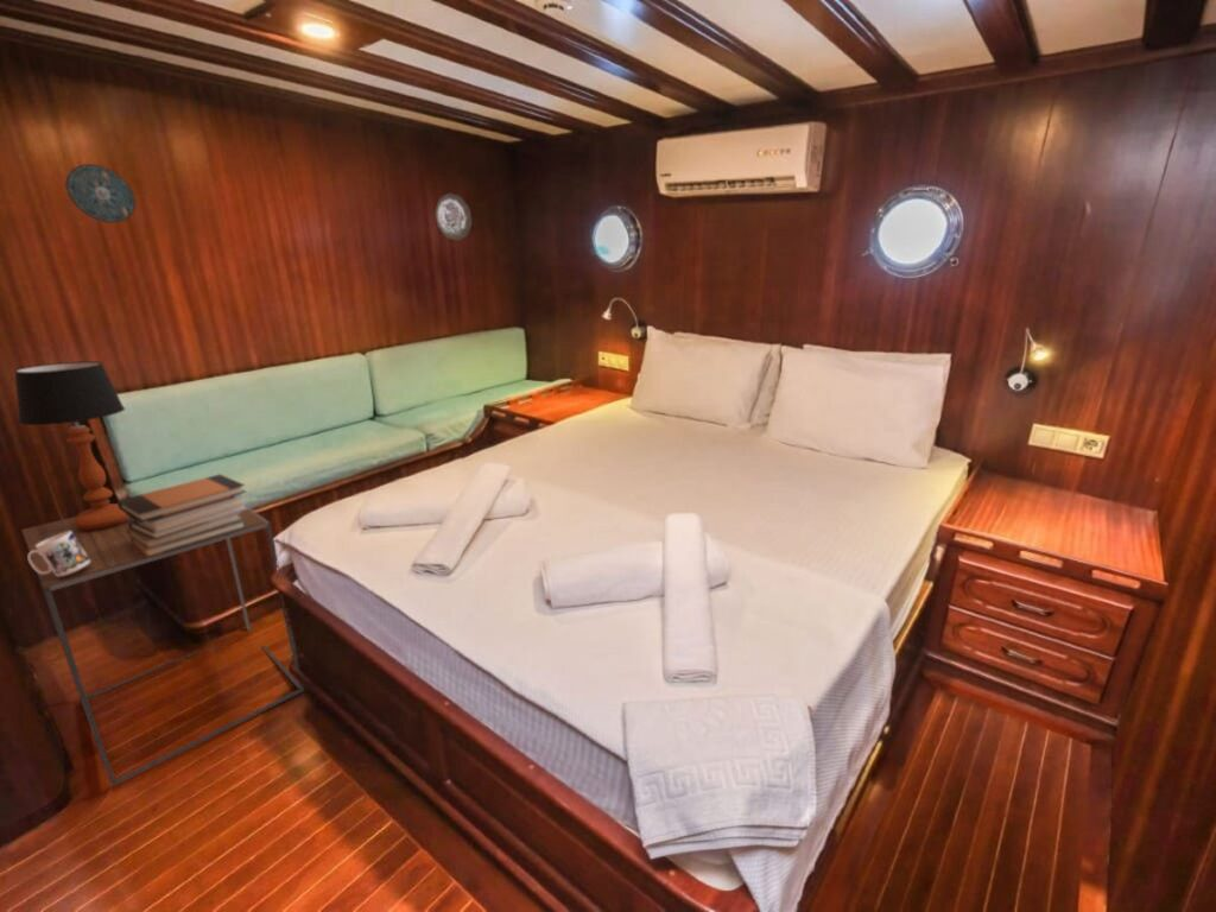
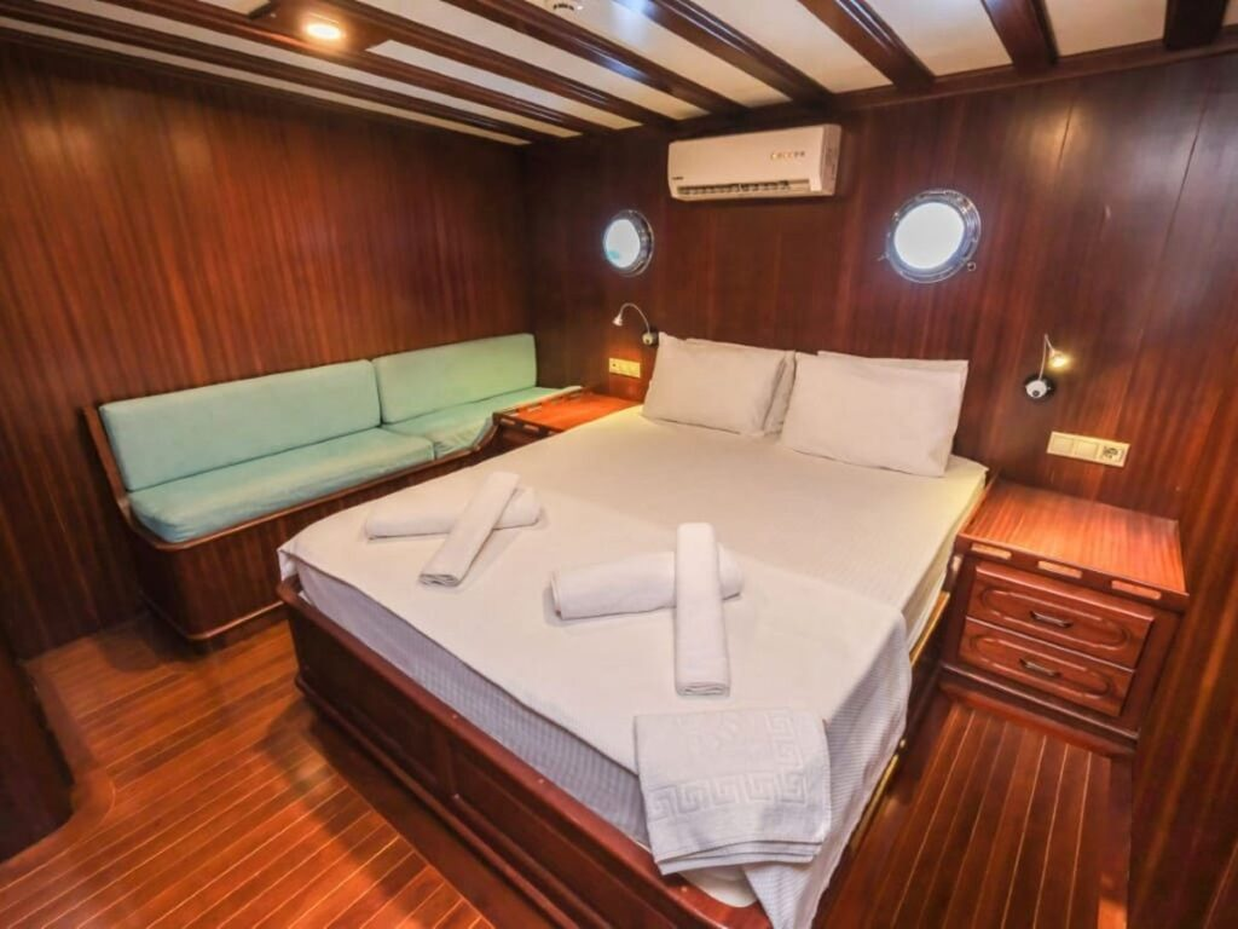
- table lamp [13,360,128,531]
- book stack [116,473,248,557]
- side table [20,504,305,788]
- mug [26,531,90,577]
- decorative plate [435,192,473,241]
- compass [65,163,137,224]
